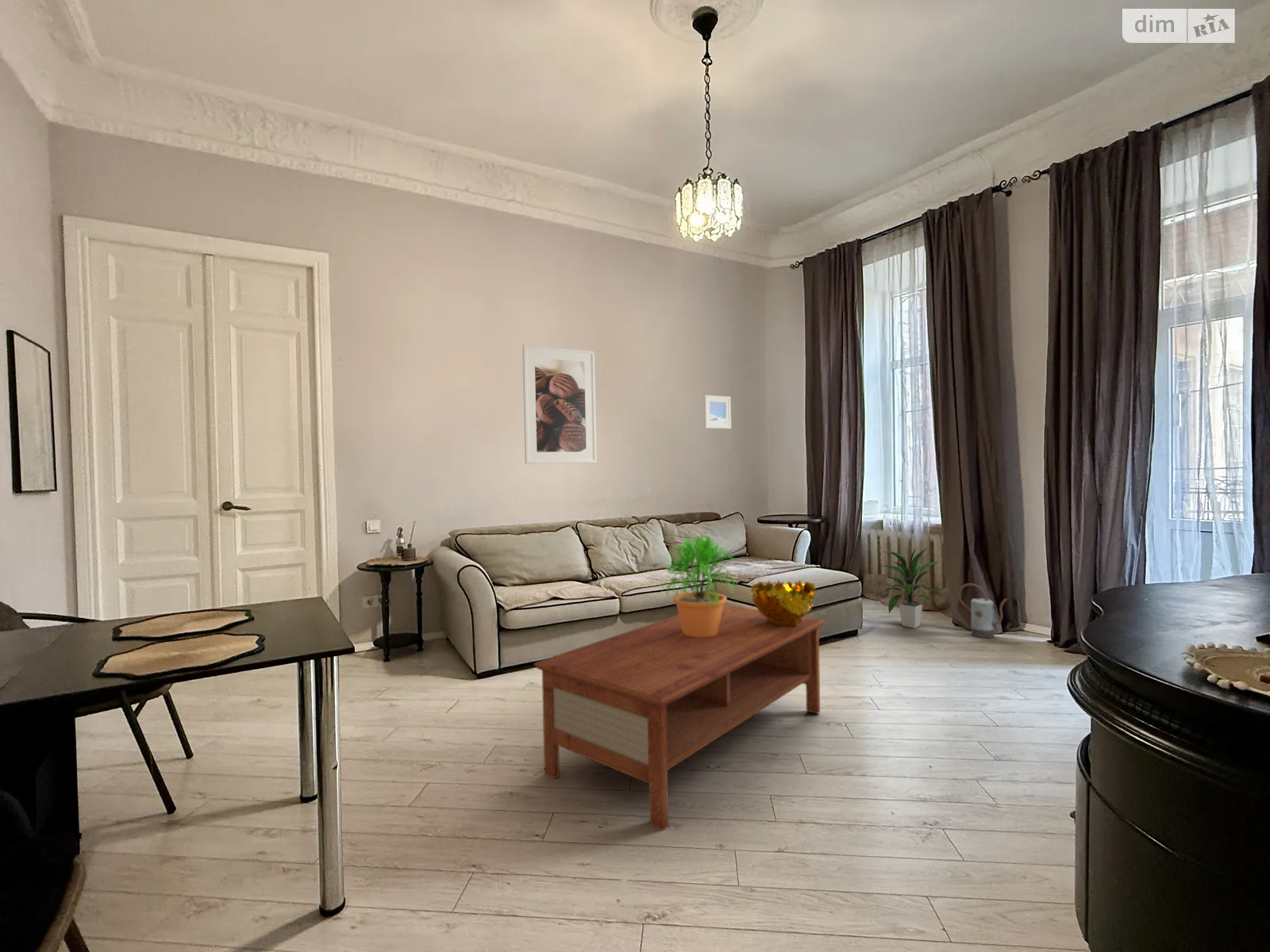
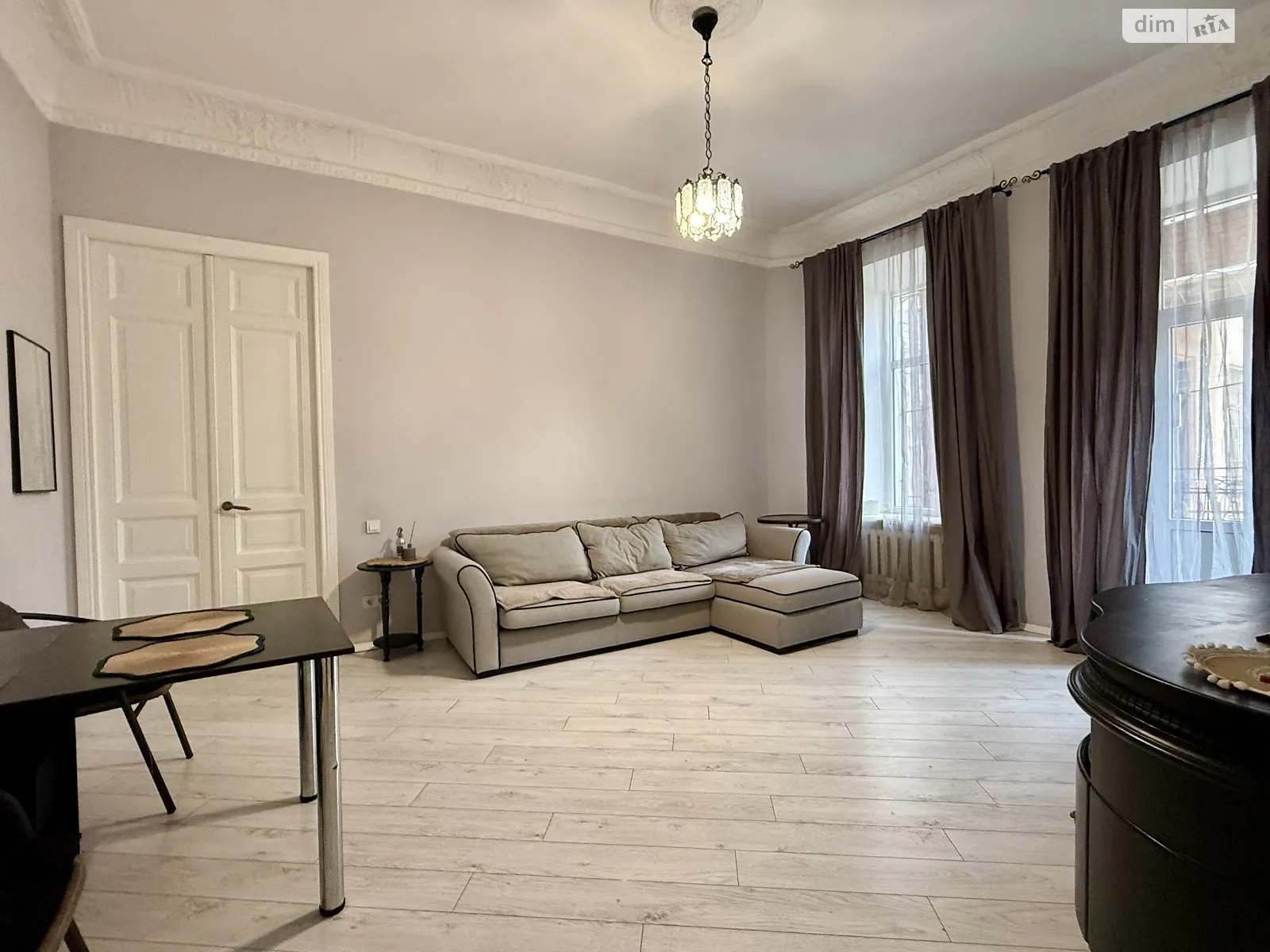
- coffee table [533,604,826,831]
- decorative bowl [750,579,816,627]
- watering can [957,583,1008,639]
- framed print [521,344,598,465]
- potted plant [657,532,738,637]
- indoor plant [882,547,945,629]
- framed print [703,394,732,429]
